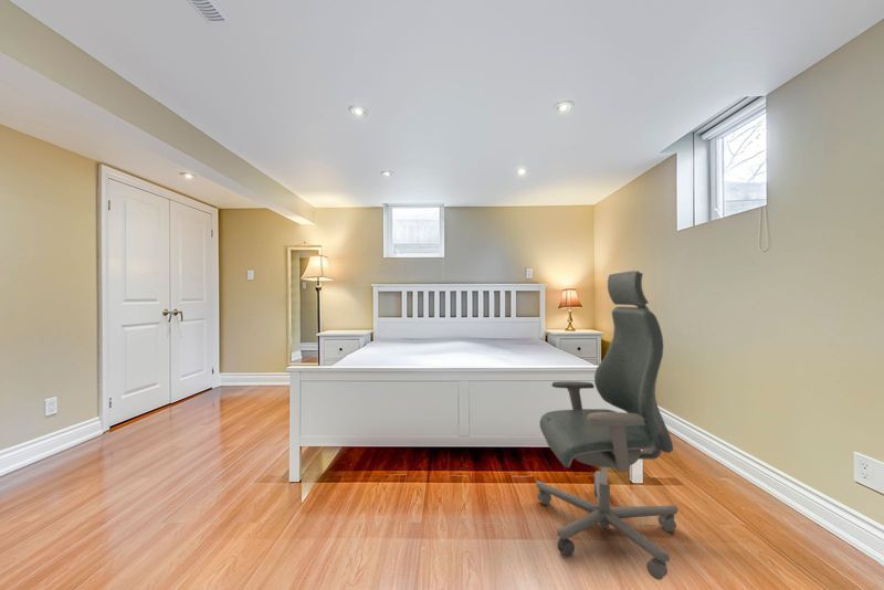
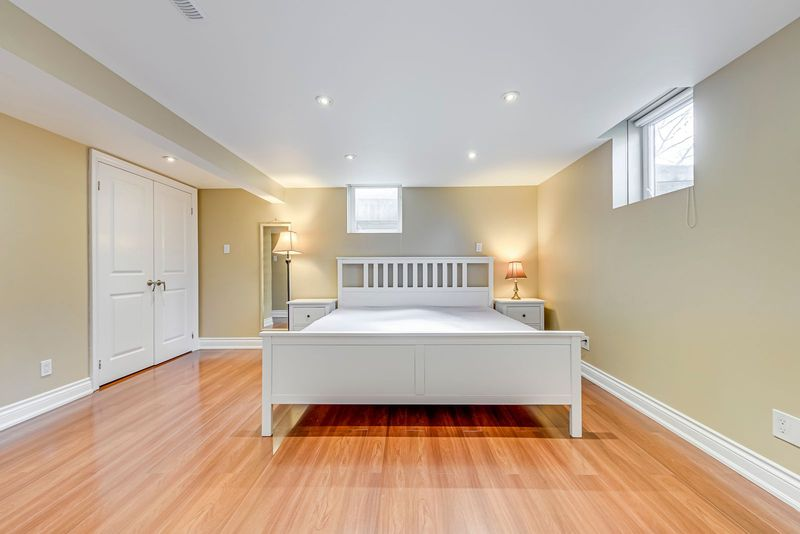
- office chair [535,270,678,581]
